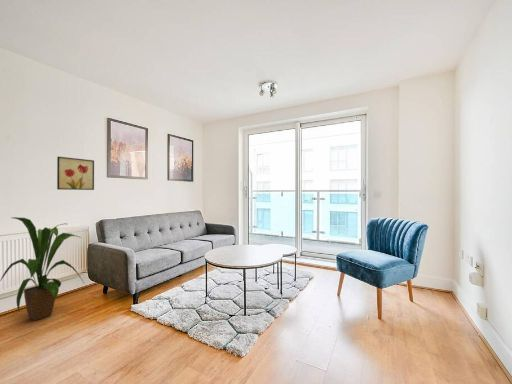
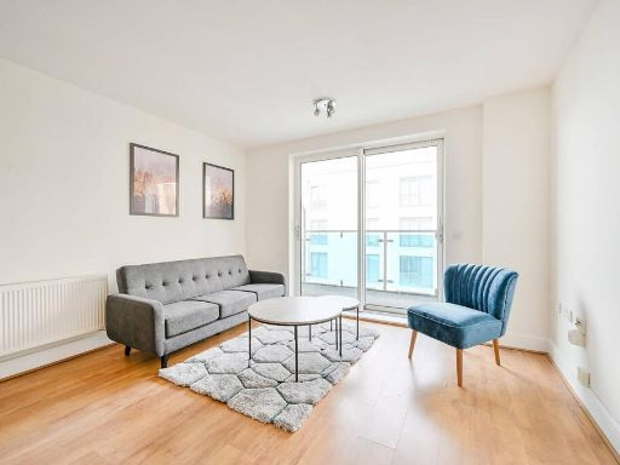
- house plant [0,216,85,322]
- wall art [56,156,95,191]
